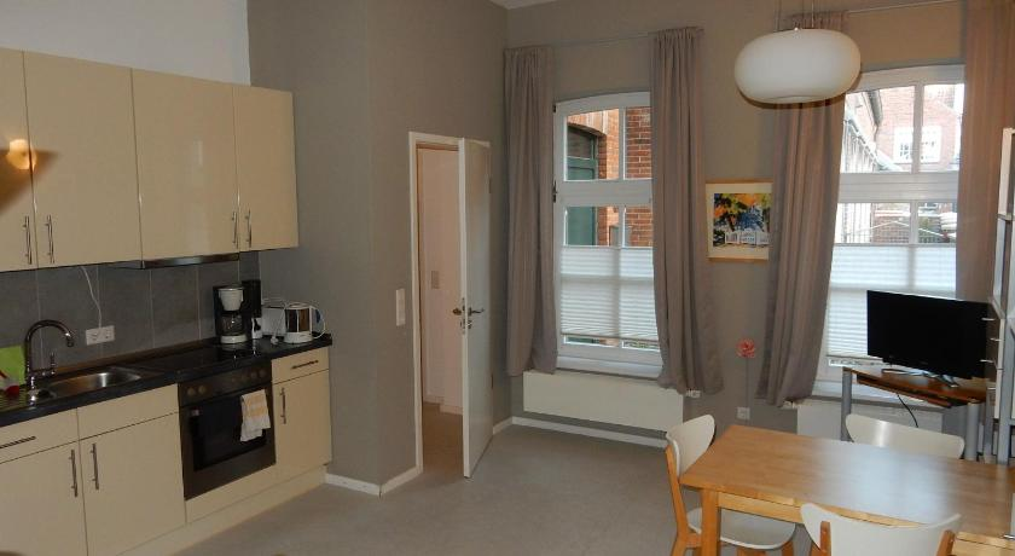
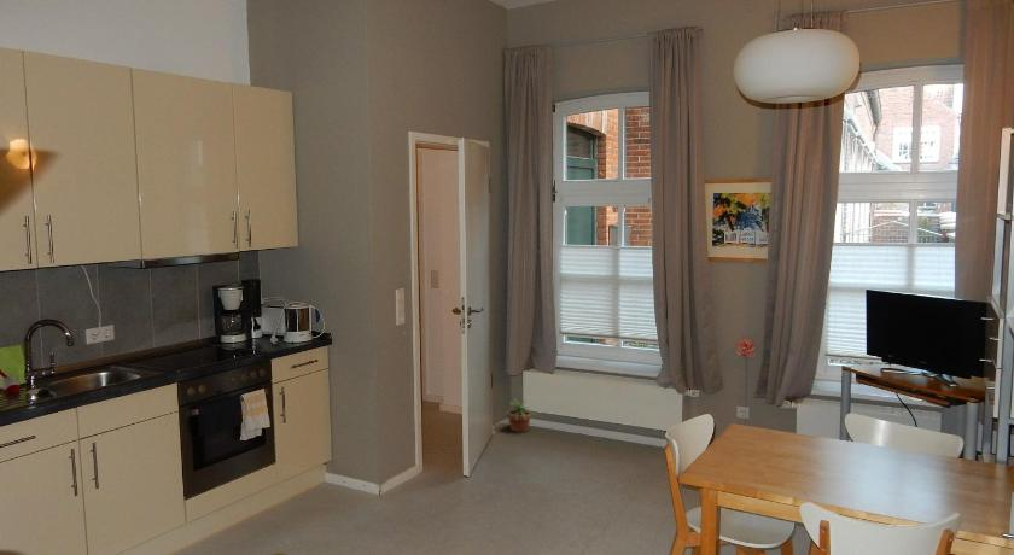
+ potted plant [500,397,537,433]
